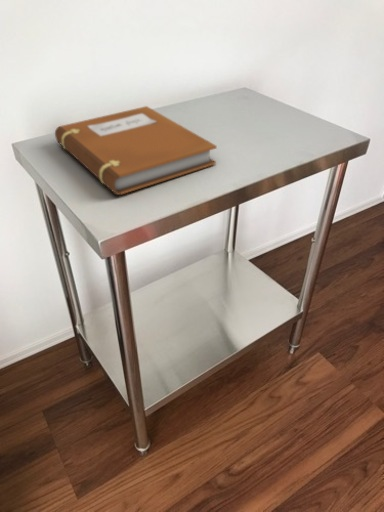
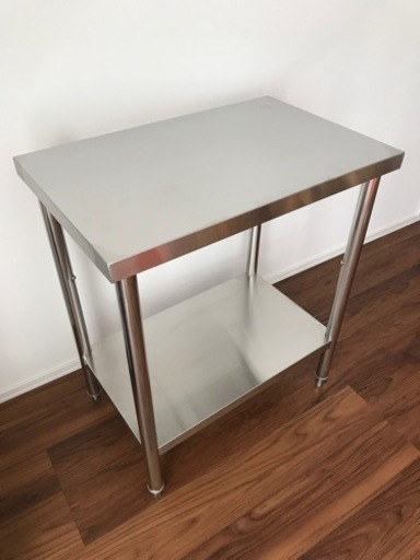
- notebook [54,105,218,196]
